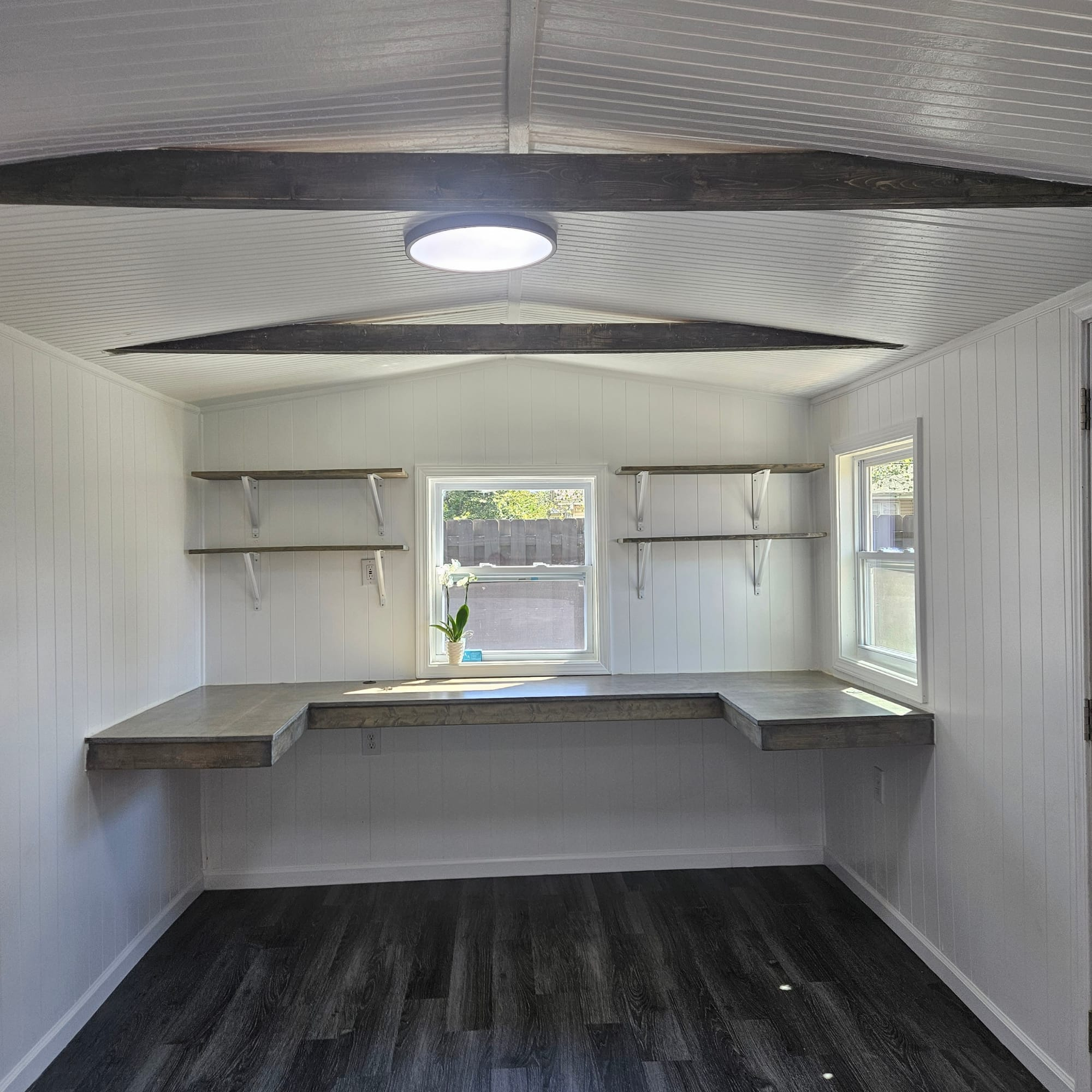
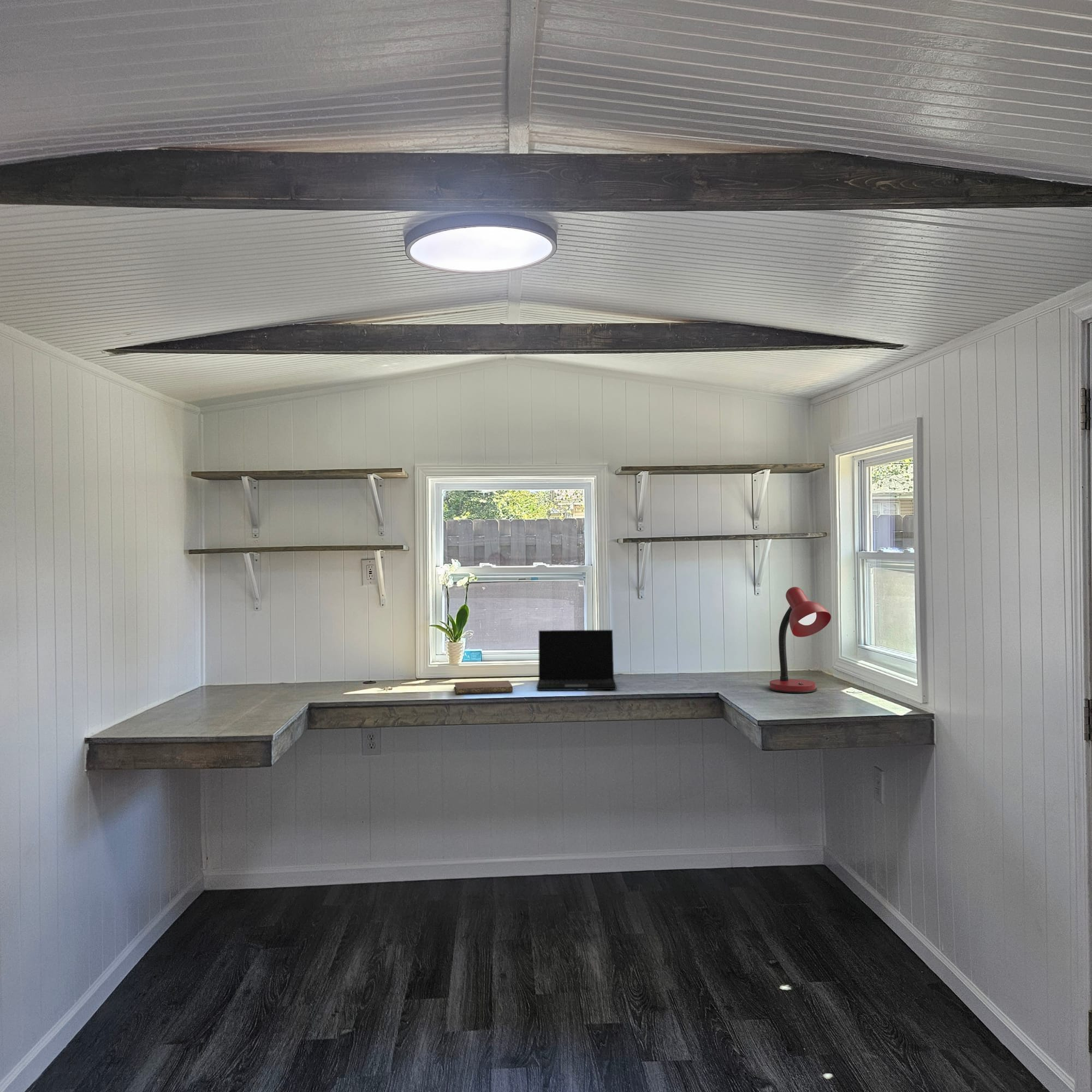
+ desk lamp [768,586,832,693]
+ laptop [536,629,617,691]
+ notebook [454,680,513,695]
